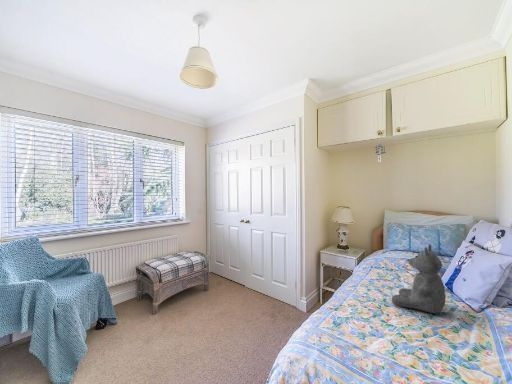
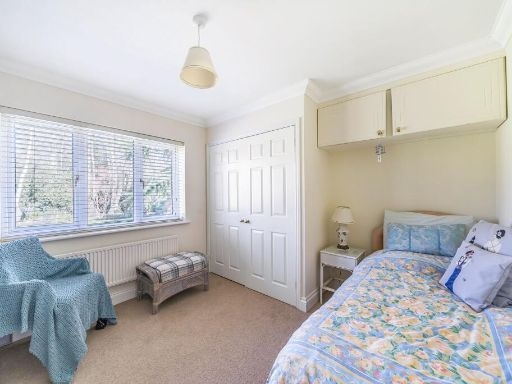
- teddy bear [391,243,447,314]
